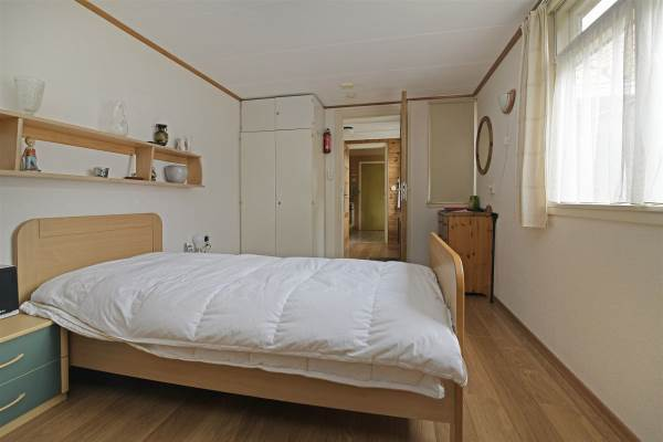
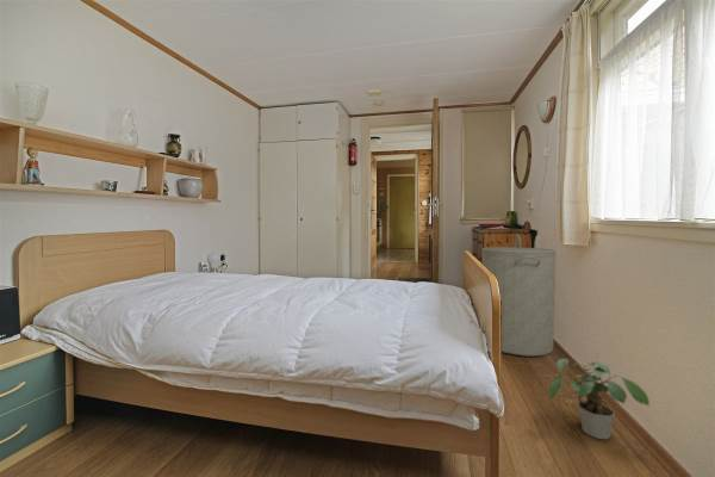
+ potted plant [547,358,651,440]
+ laundry hamper [480,233,558,358]
